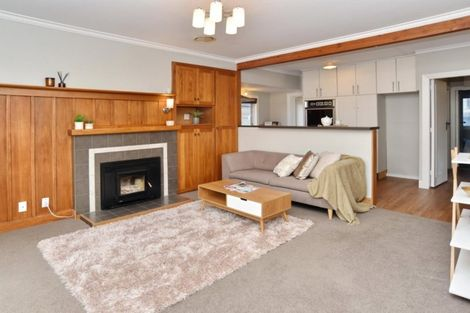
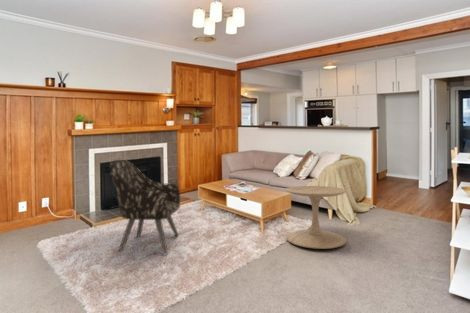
+ armchair [109,159,181,254]
+ side table [285,185,347,250]
